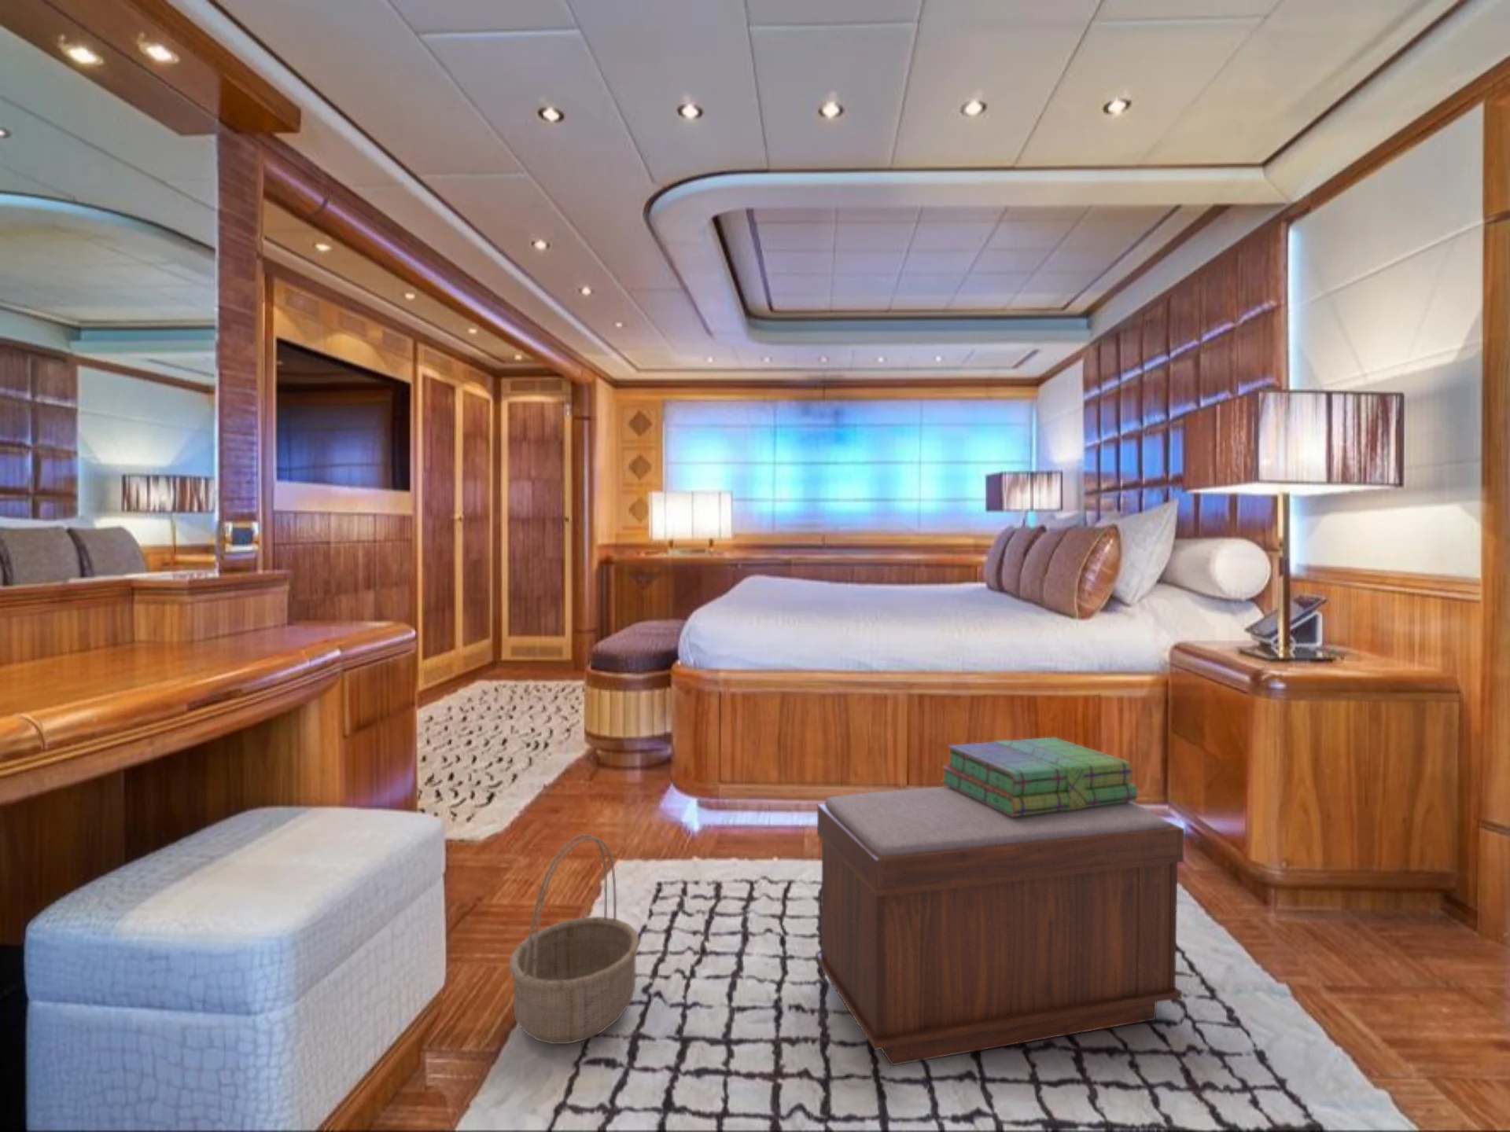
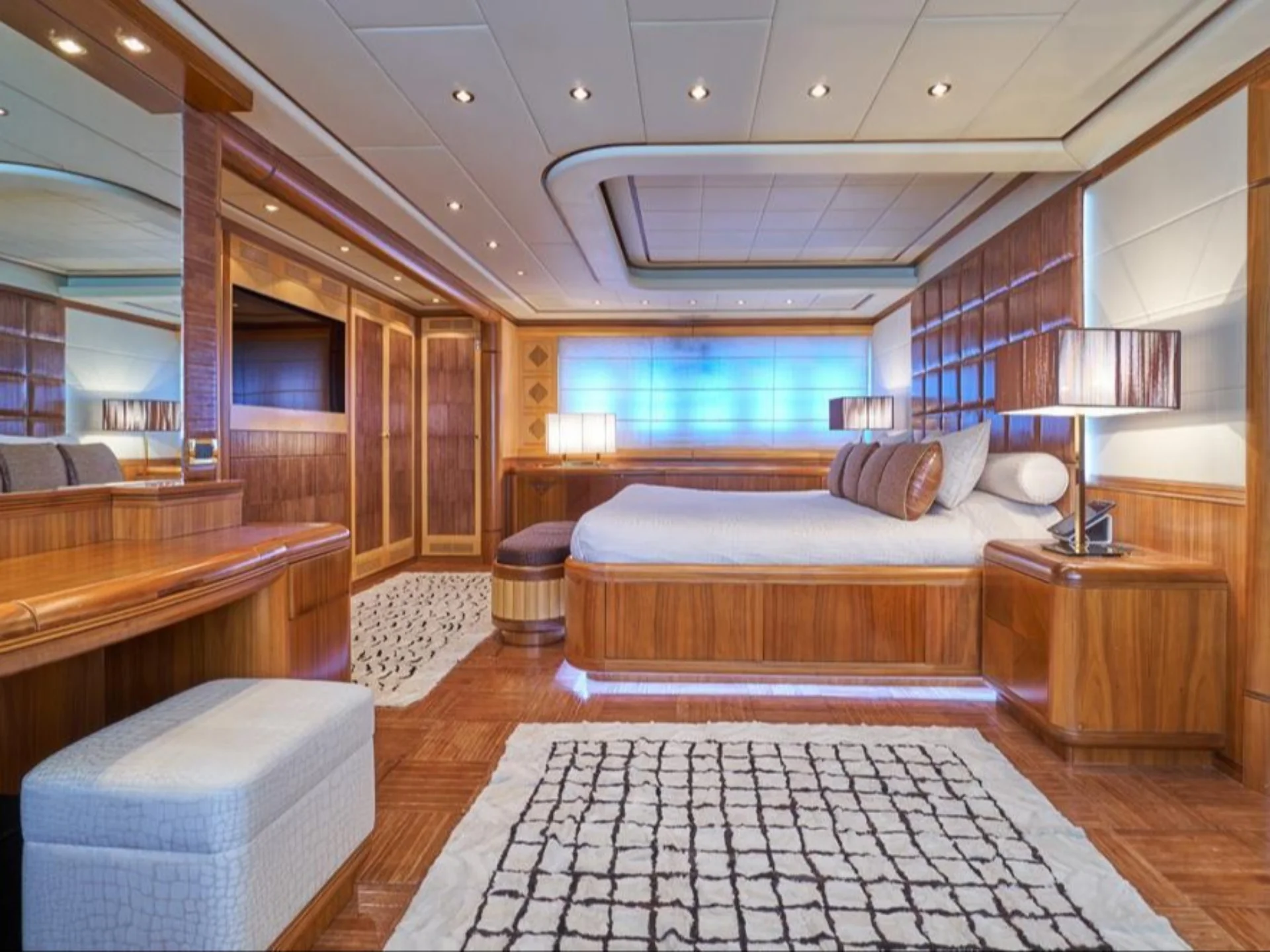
- stack of books [939,736,1138,817]
- bench [816,786,1185,1067]
- basket [508,834,641,1045]
